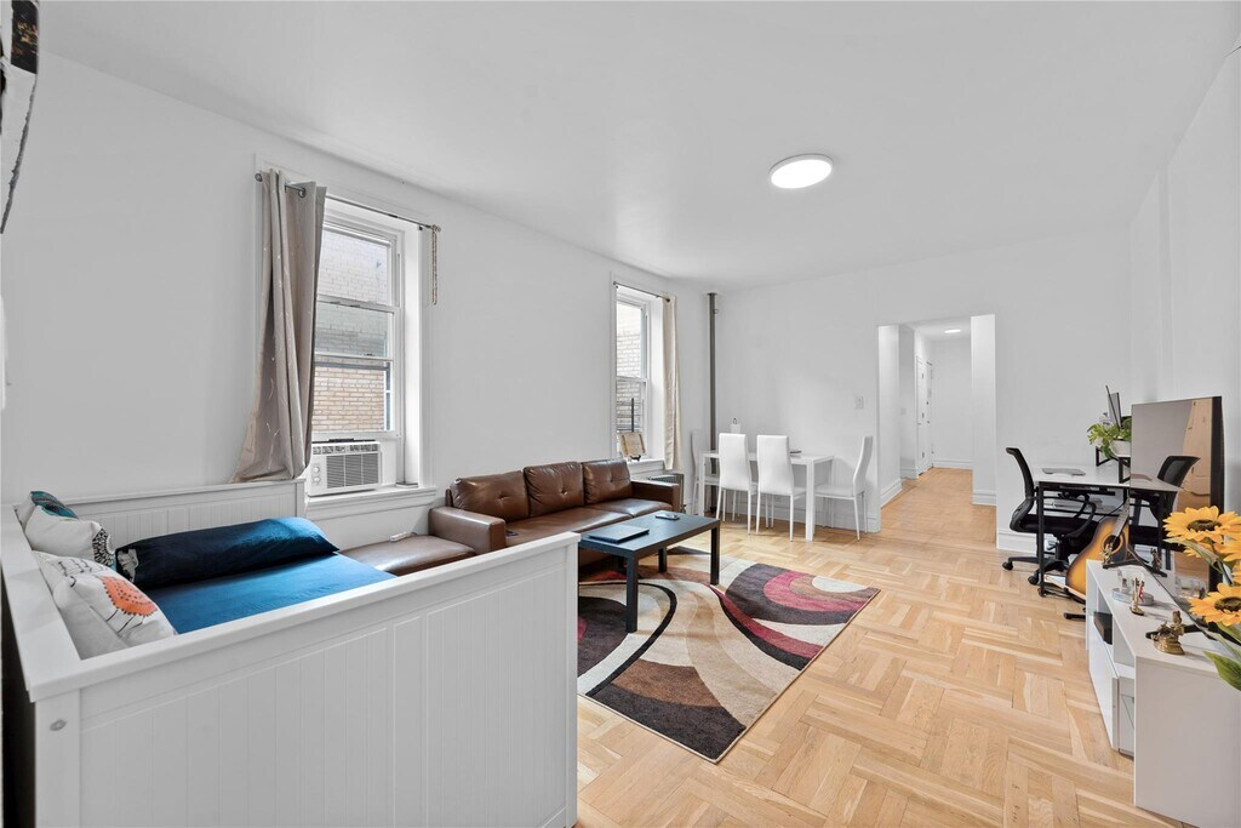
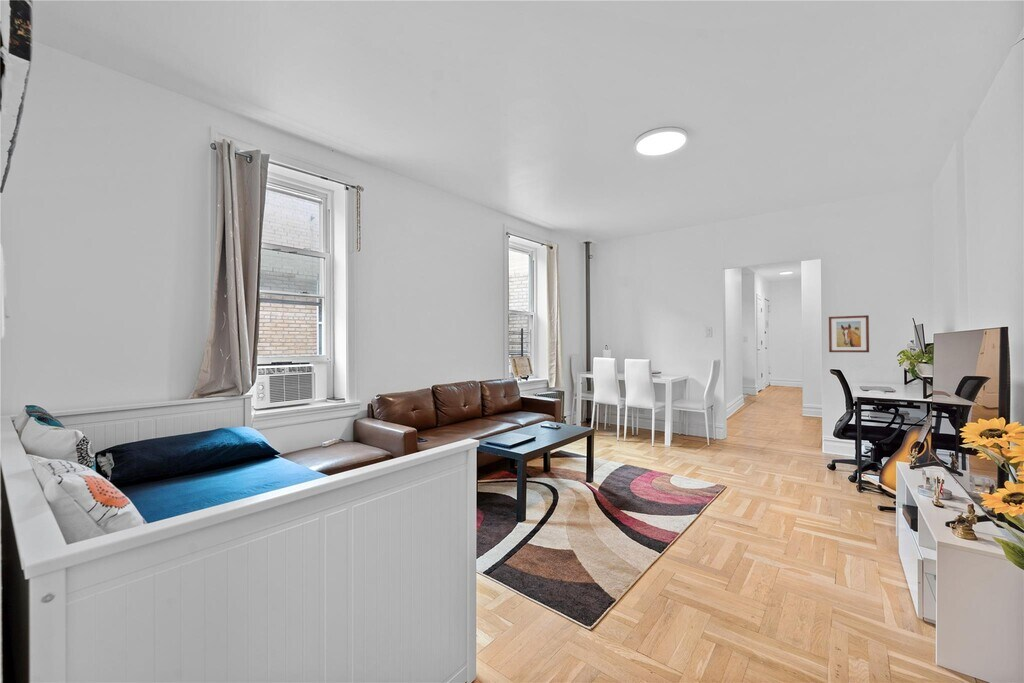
+ wall art [828,314,870,353]
